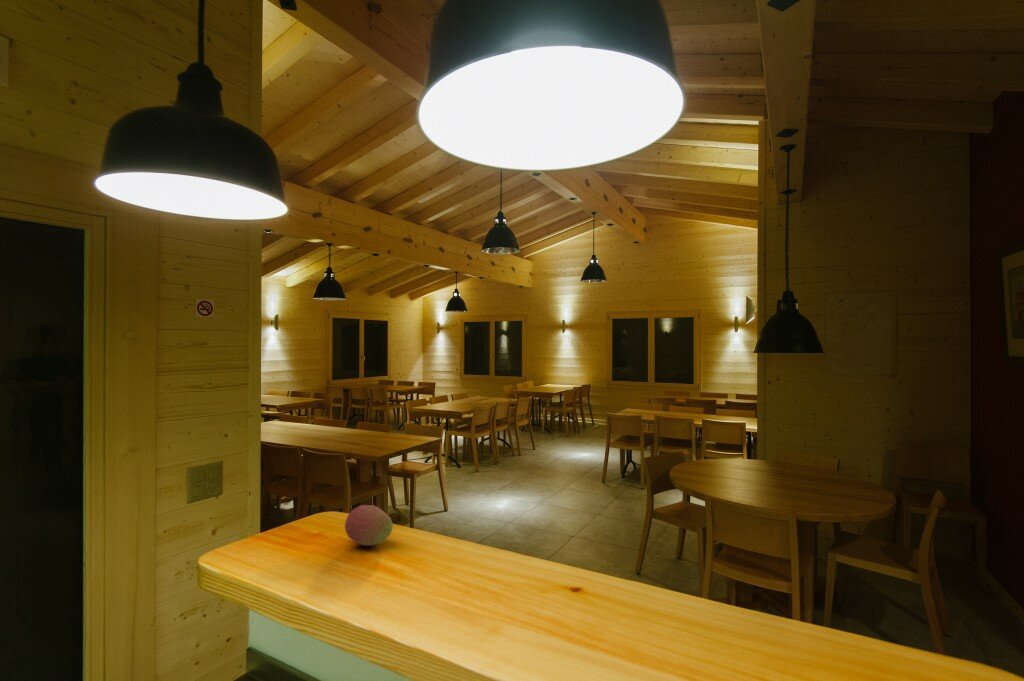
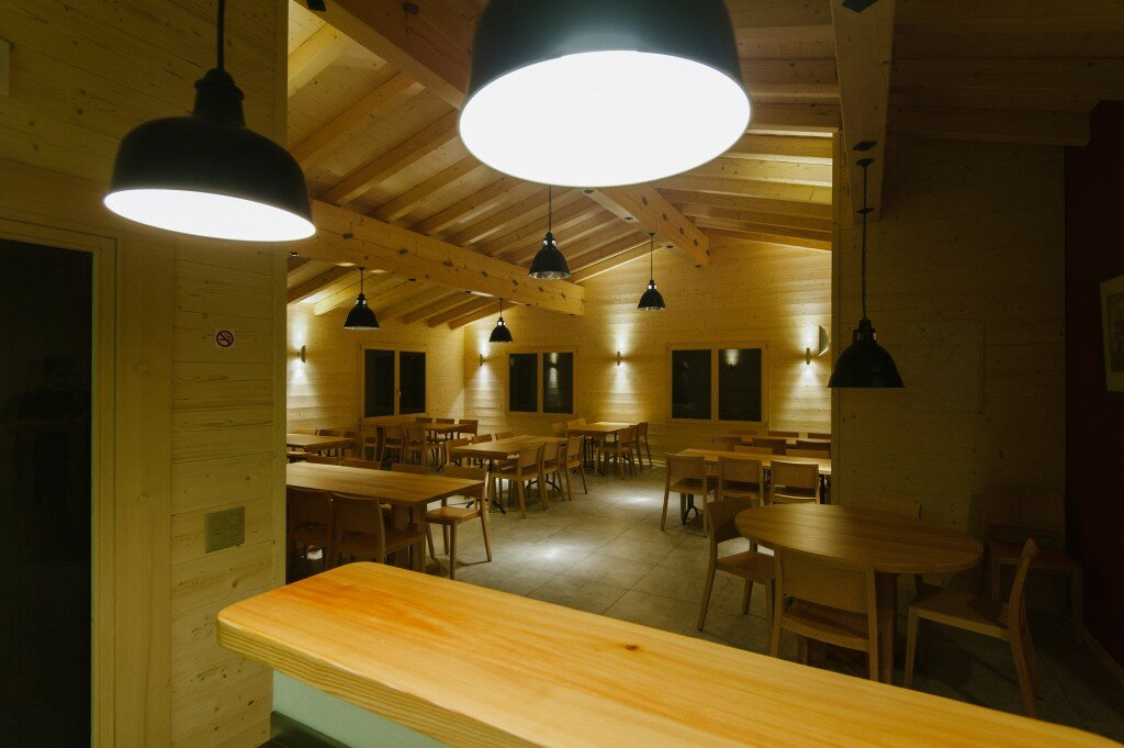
- fruit [344,504,394,547]
